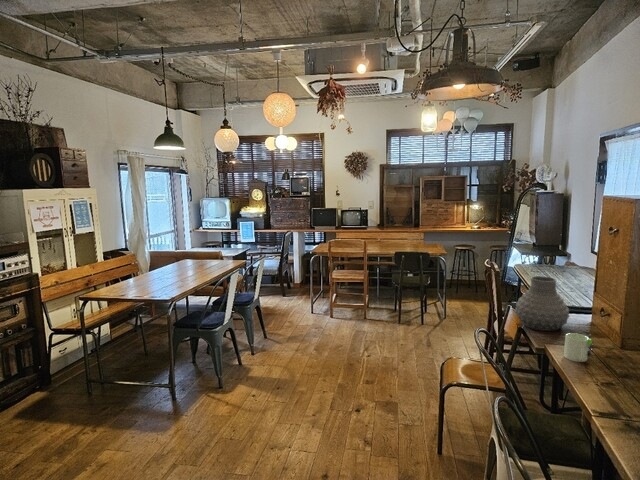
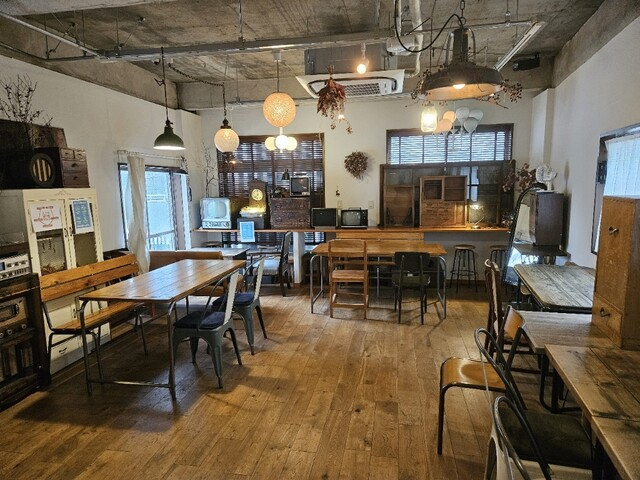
- vase [514,275,570,332]
- mug [563,330,593,363]
